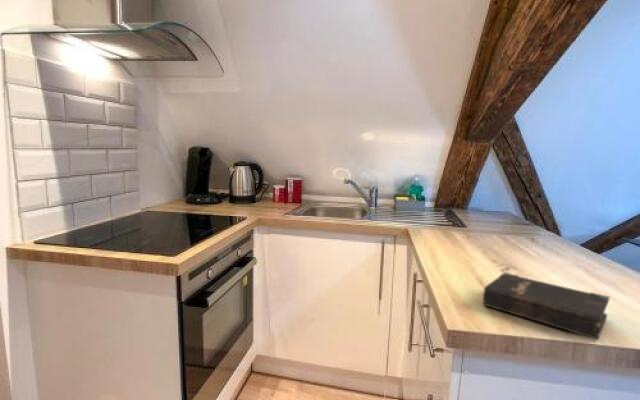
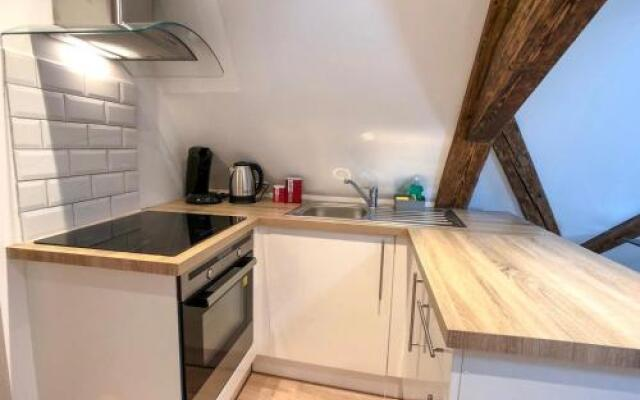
- hardback book [482,272,610,341]
